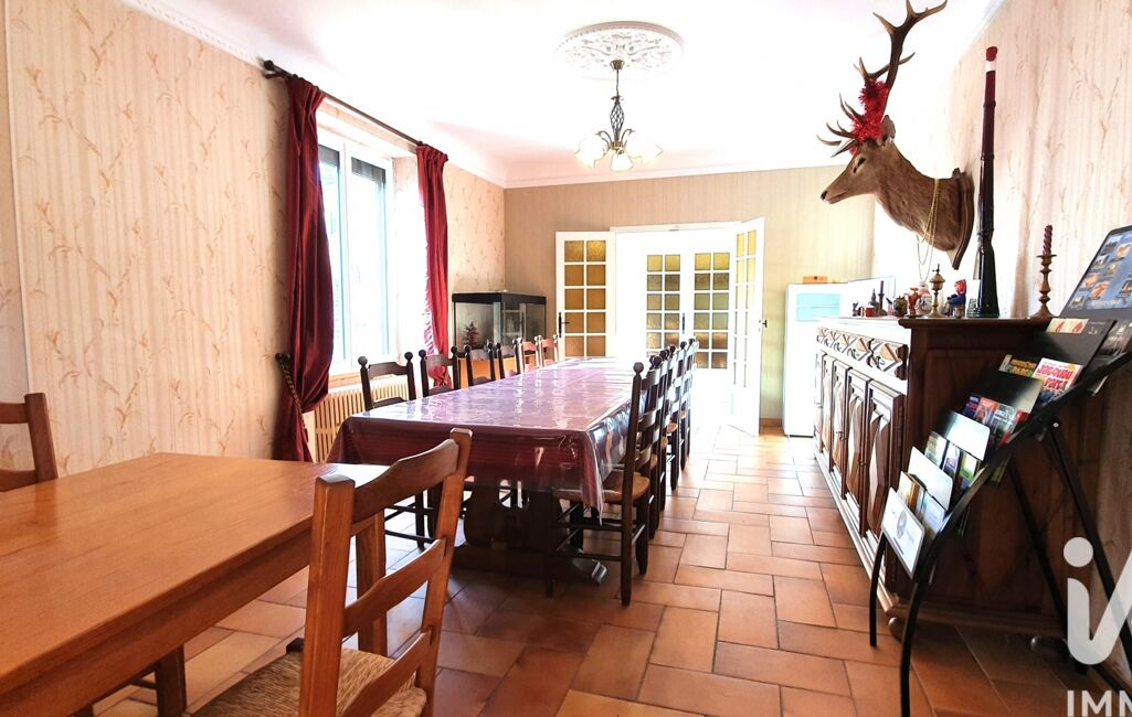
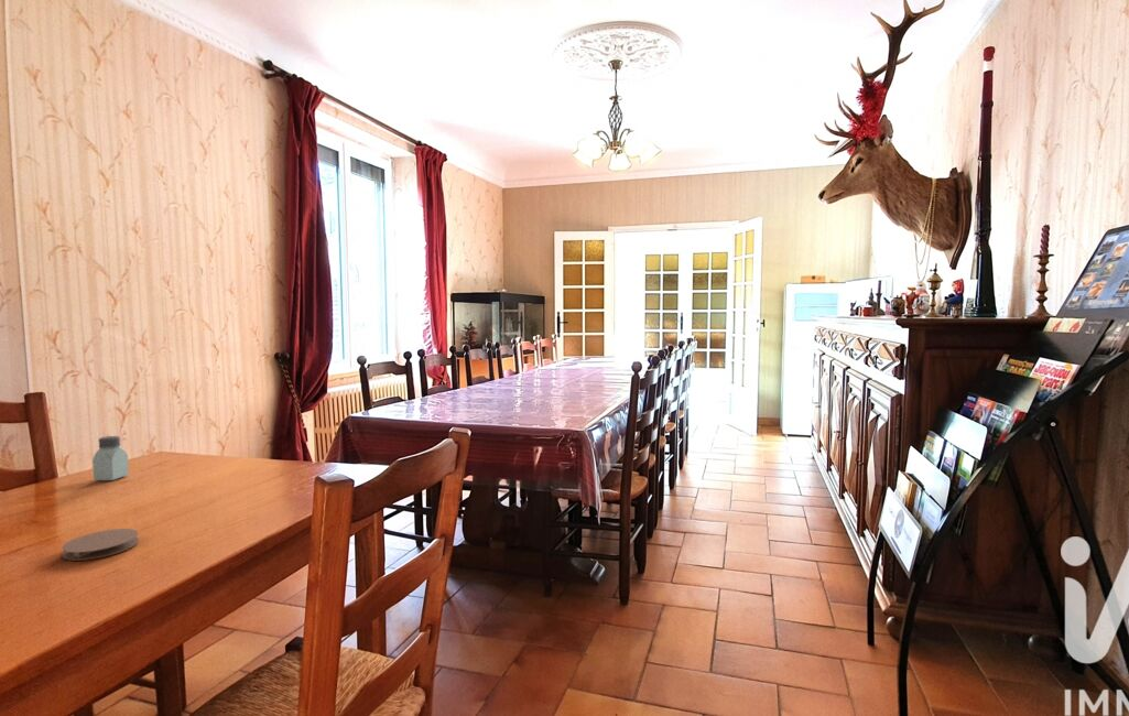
+ saltshaker [91,435,130,481]
+ coaster [61,528,140,562]
